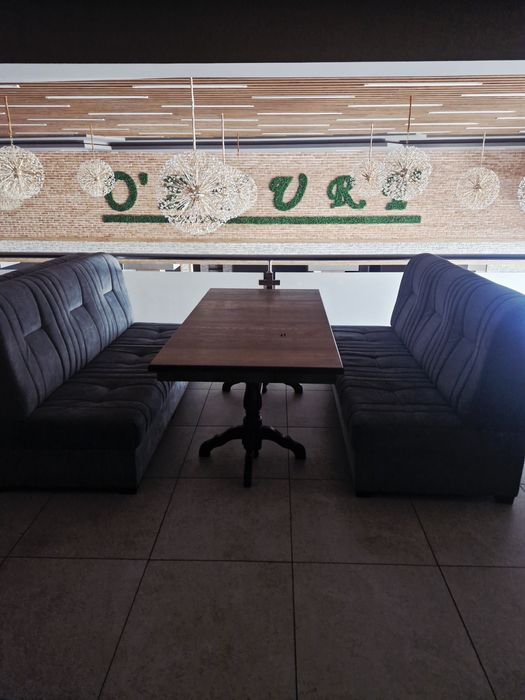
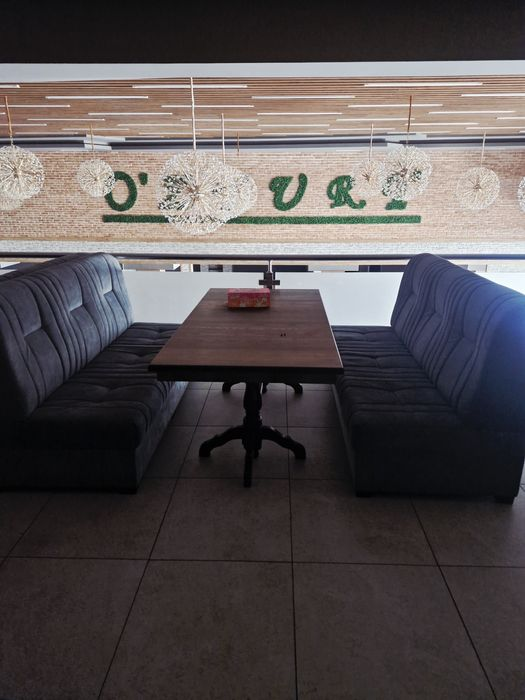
+ tissue box [227,287,271,308]
